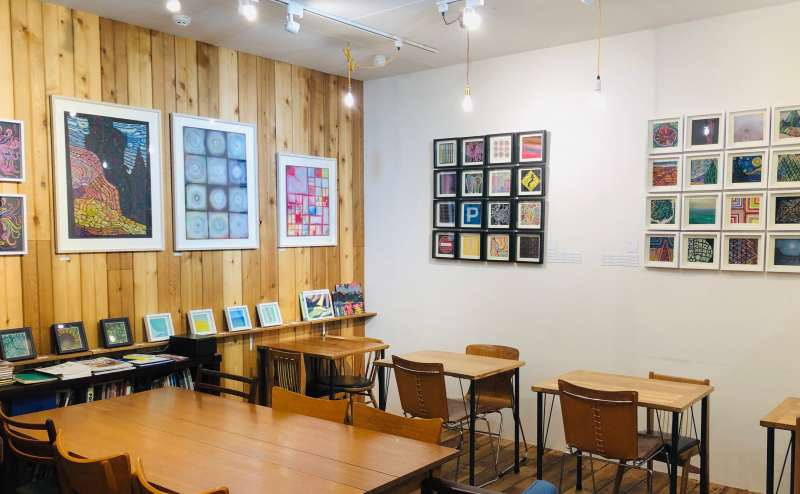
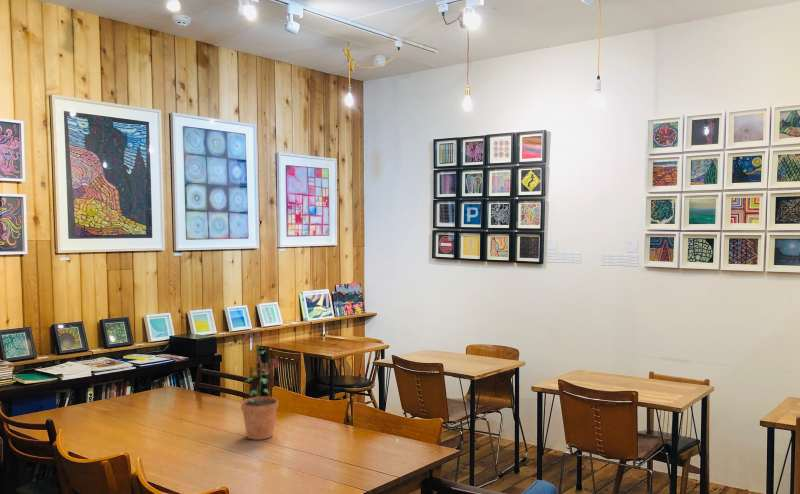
+ potted plant [239,330,282,441]
